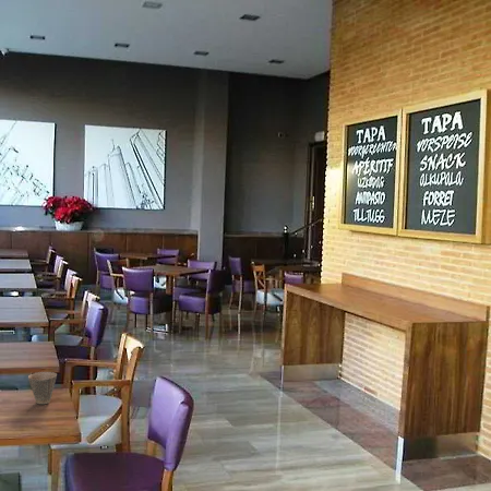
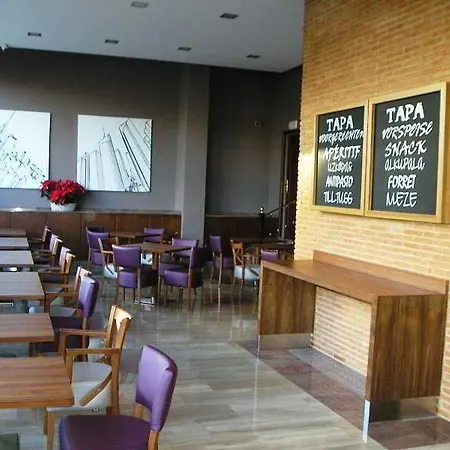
- cup [27,371,58,405]
